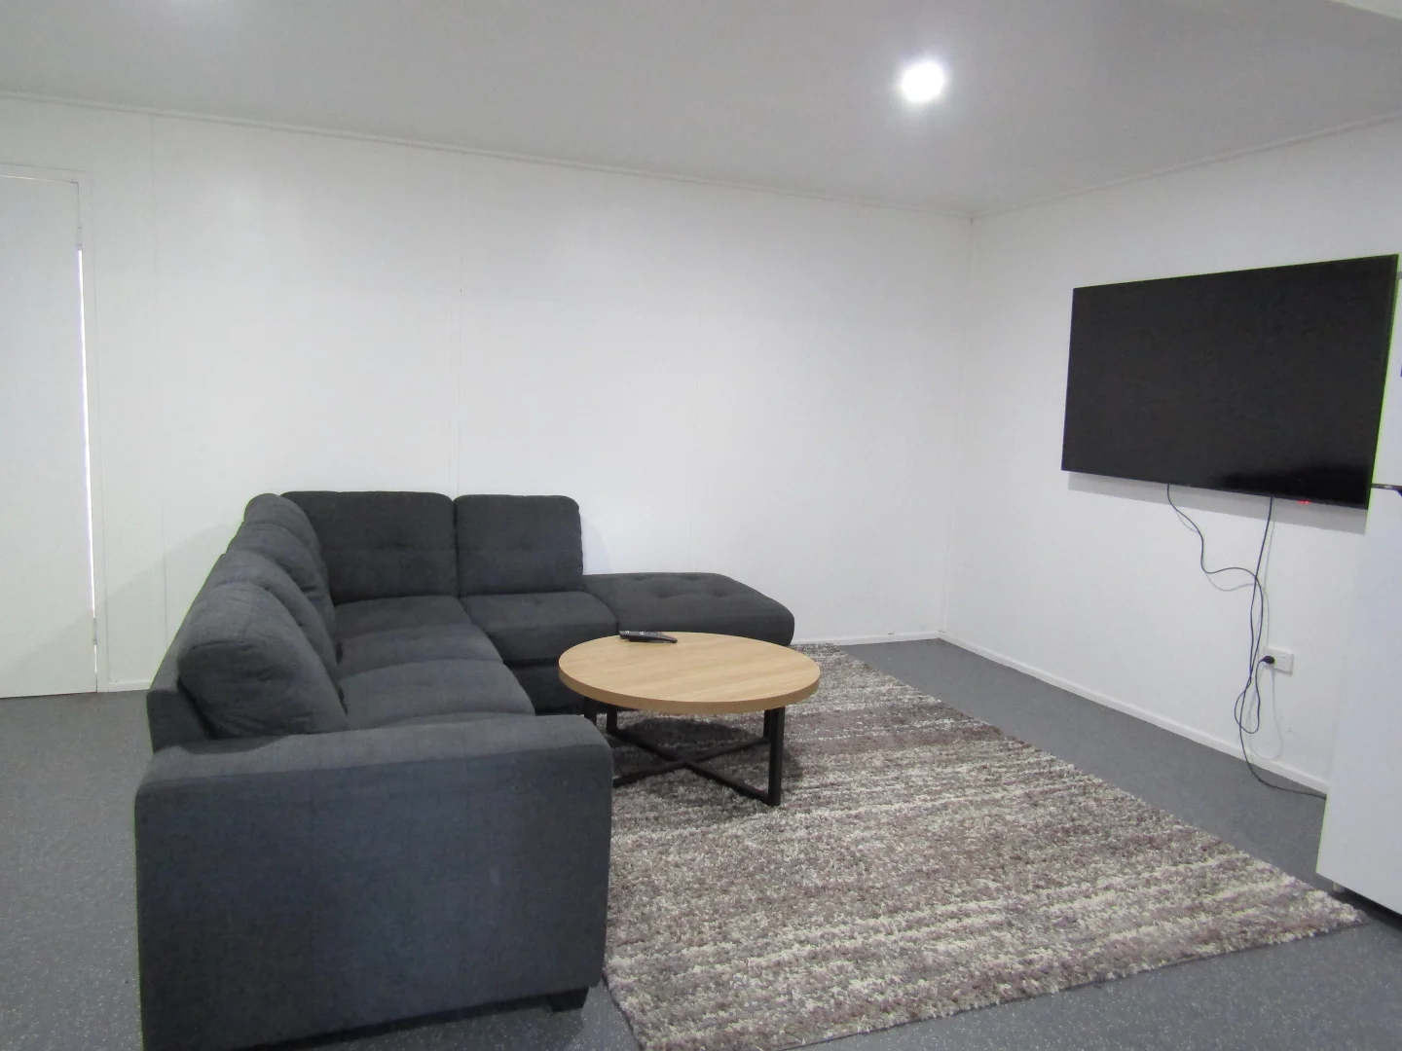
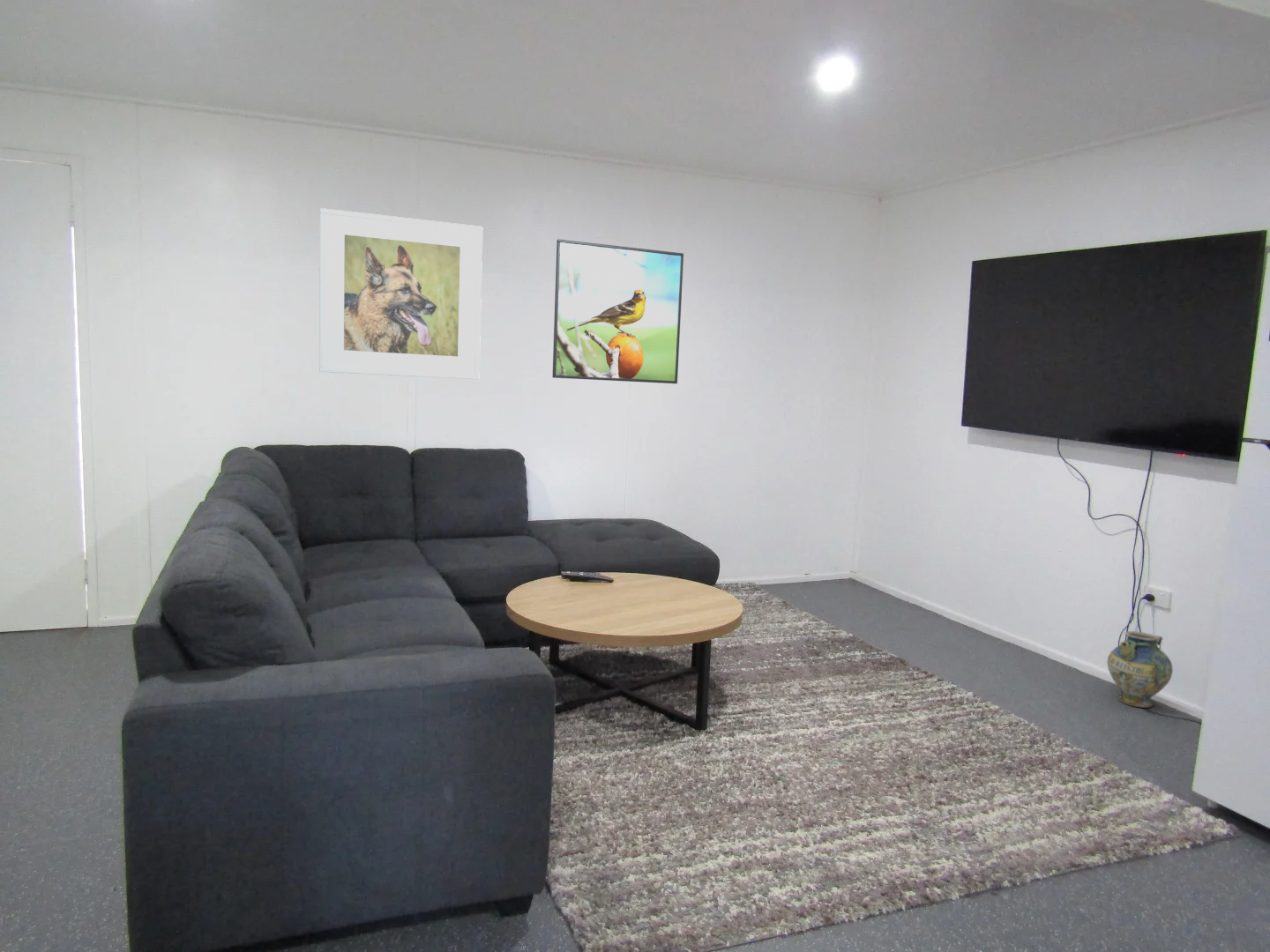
+ ceramic jug [1106,630,1174,709]
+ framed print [551,239,684,384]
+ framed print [318,207,483,380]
